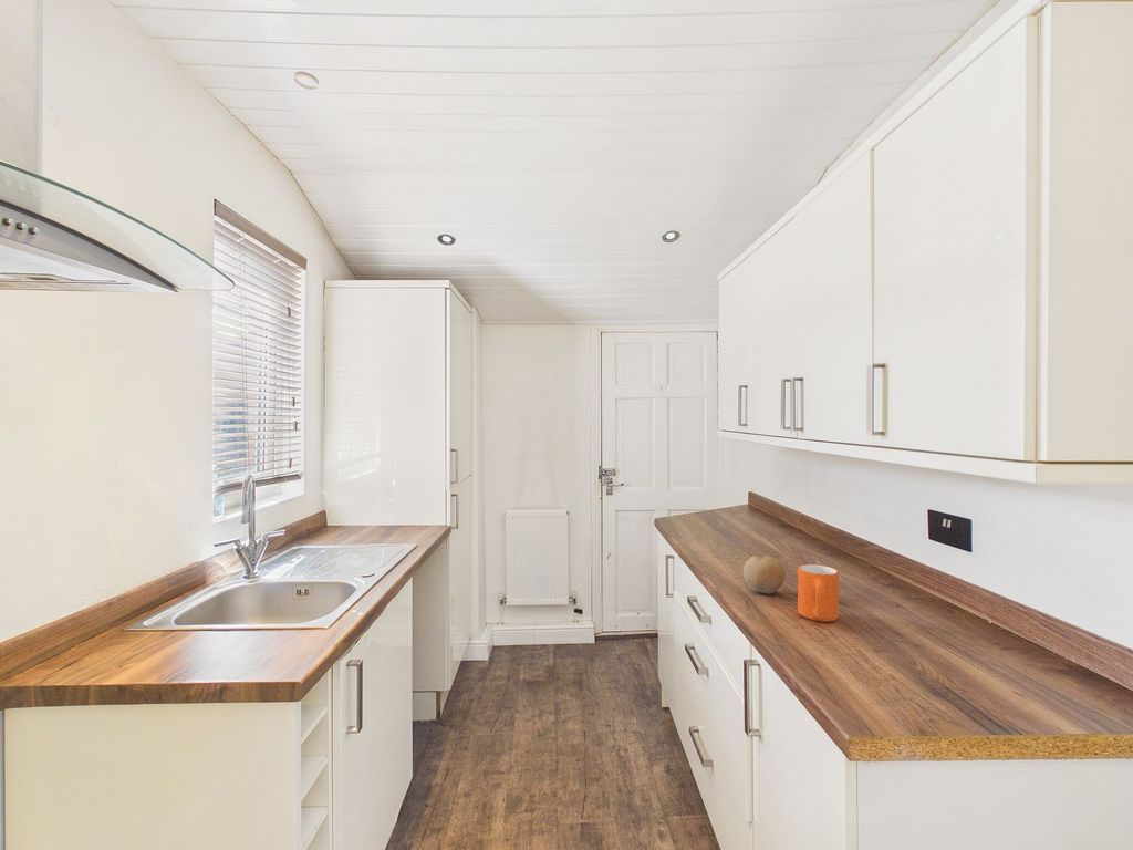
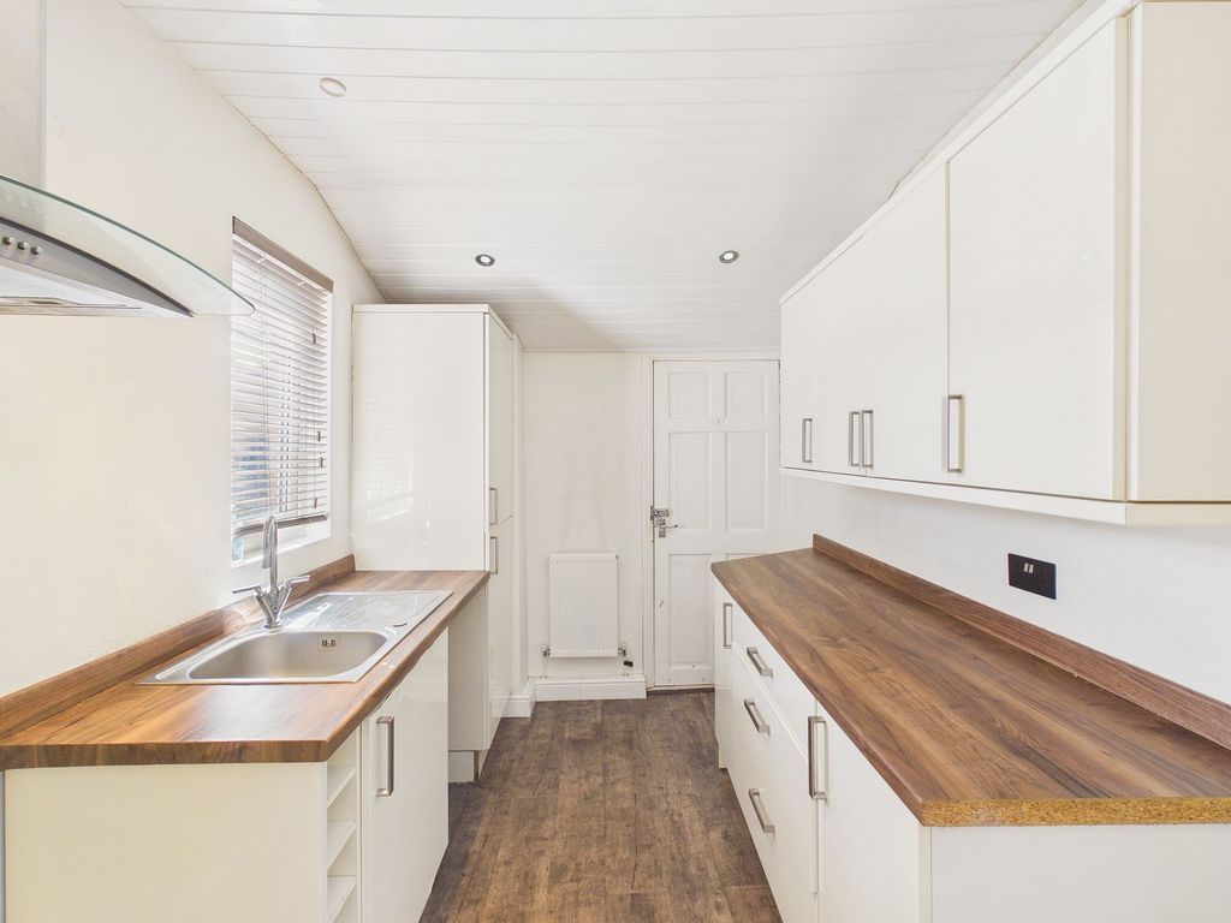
- fruit [742,554,786,594]
- mug [797,563,840,623]
